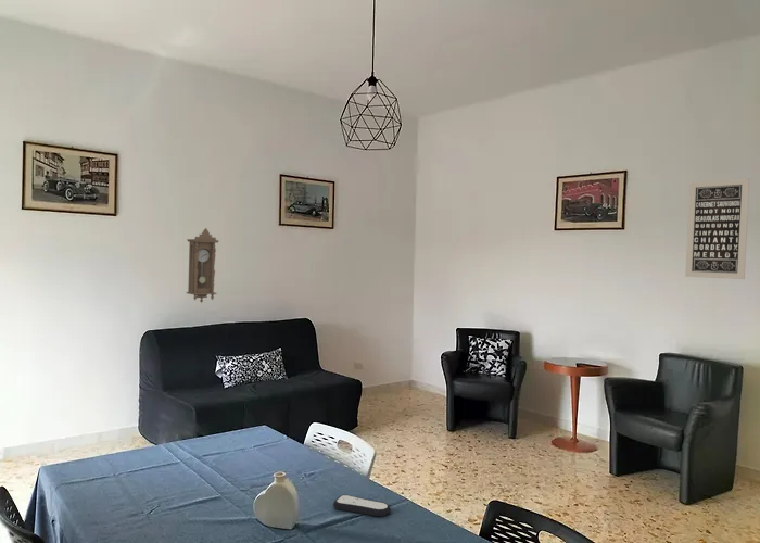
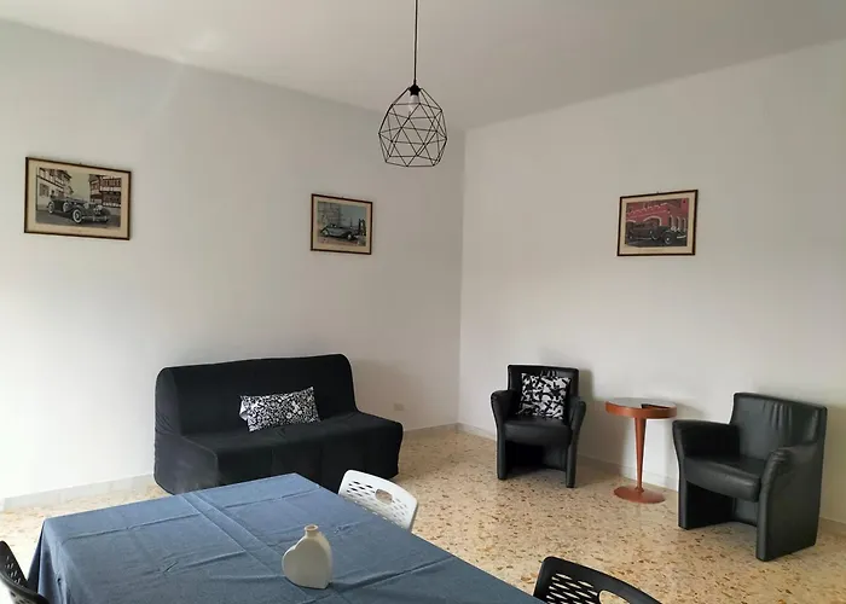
- remote control [332,494,392,518]
- wall art [684,177,751,280]
- pendulum clock [186,227,220,304]
